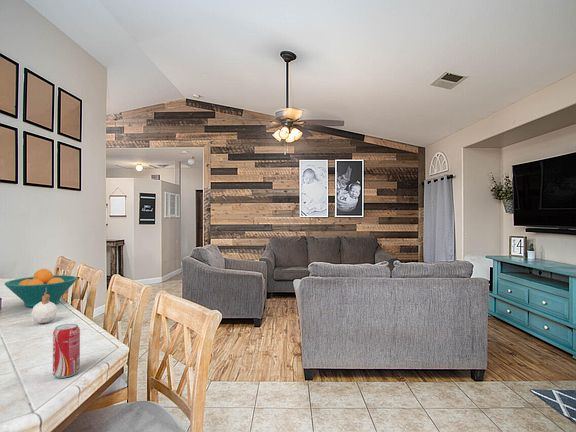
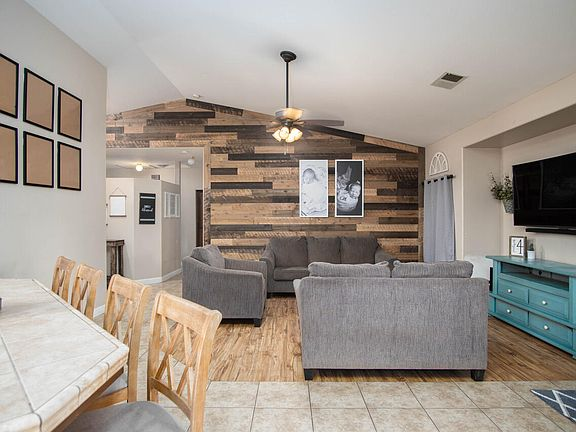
- candle [30,290,58,325]
- beverage can [52,323,81,379]
- fruit bowl [4,268,78,308]
